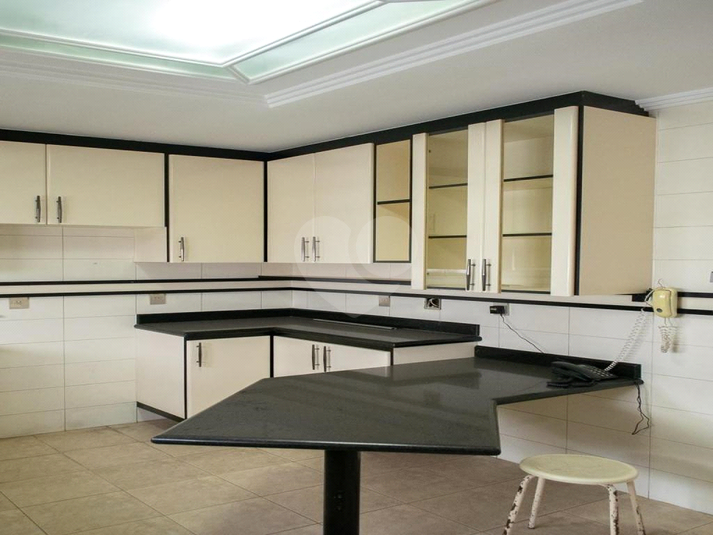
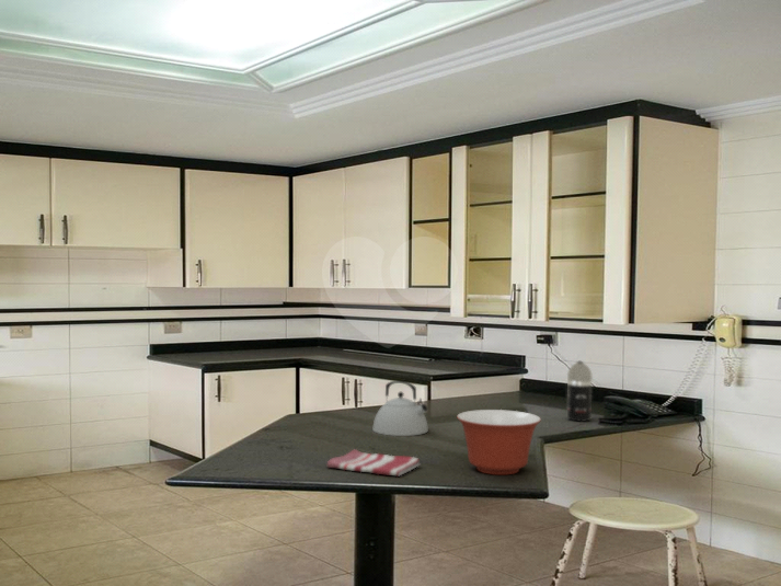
+ kettle [371,380,429,437]
+ dish towel [326,448,421,478]
+ spray bottle [566,360,594,423]
+ mixing bowl [456,409,542,475]
